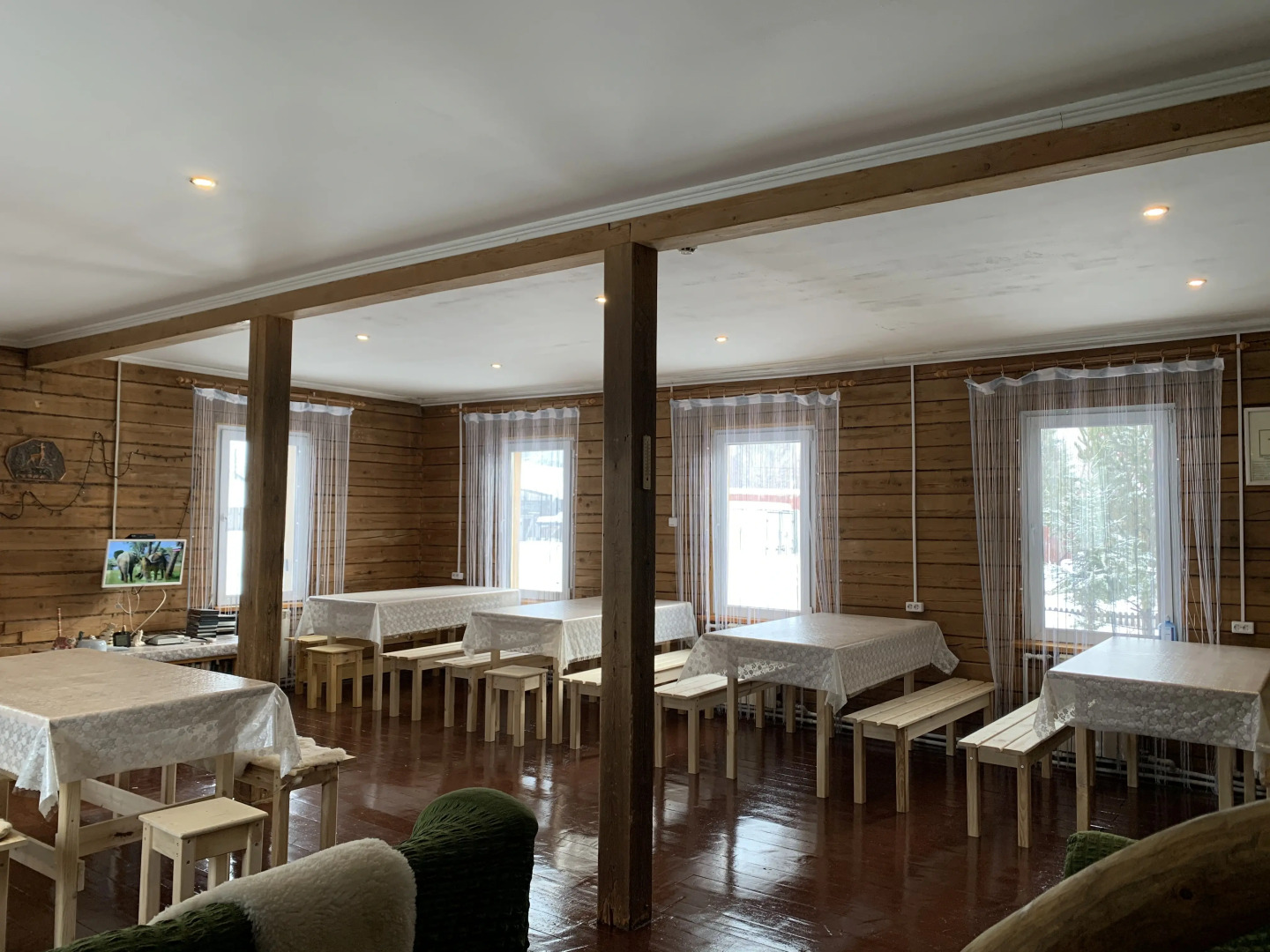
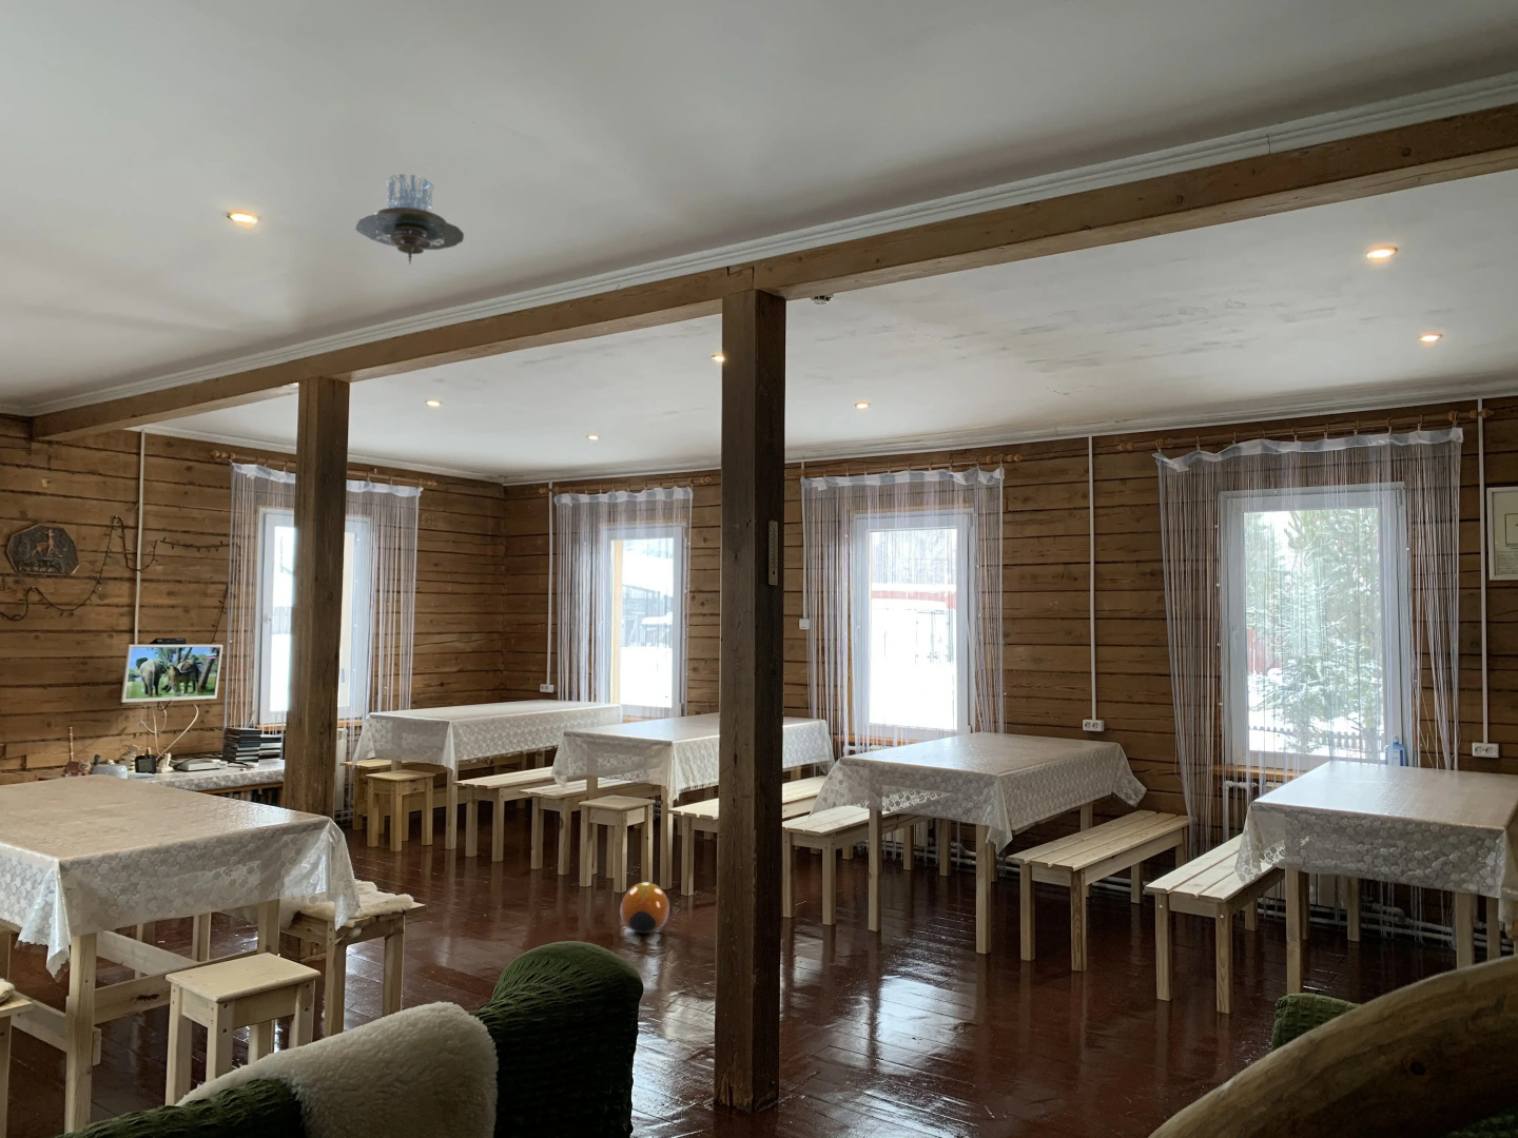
+ ceiling lamp [354,173,465,265]
+ ball [619,881,671,935]
